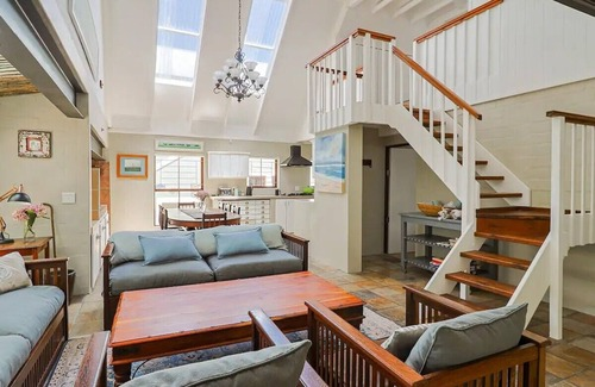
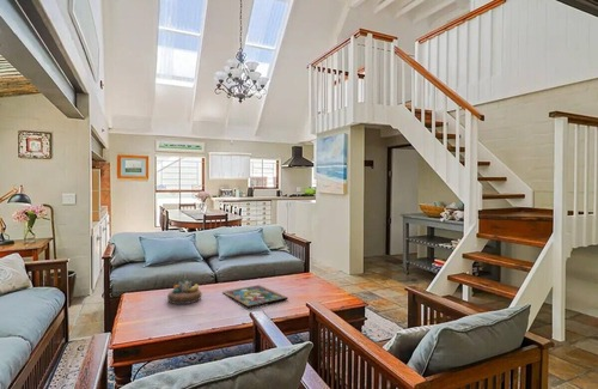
+ framed painting [221,284,289,309]
+ decorative bowl [166,279,202,305]
